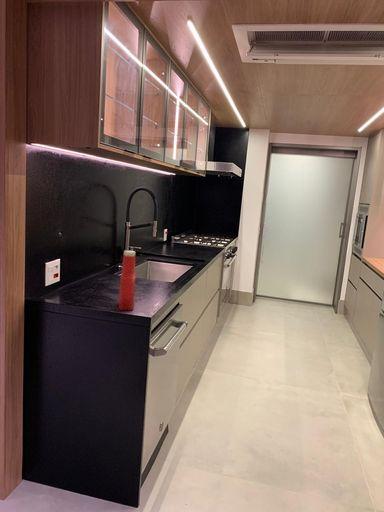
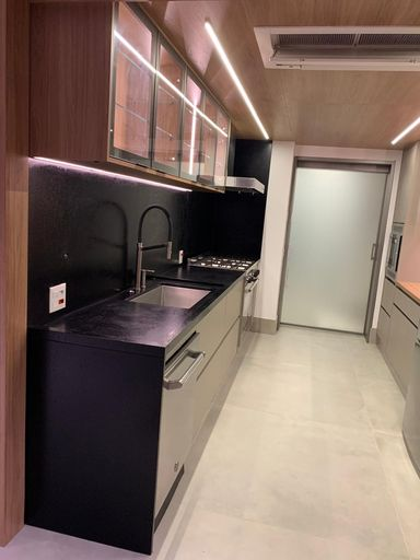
- soap bottle [118,250,137,311]
